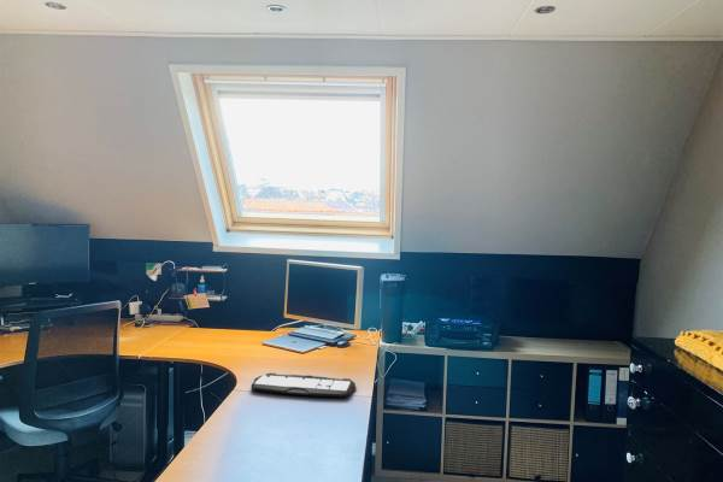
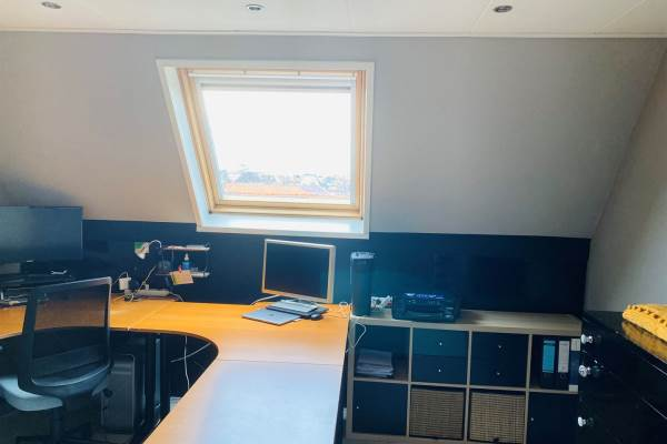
- keyboard [251,372,357,399]
